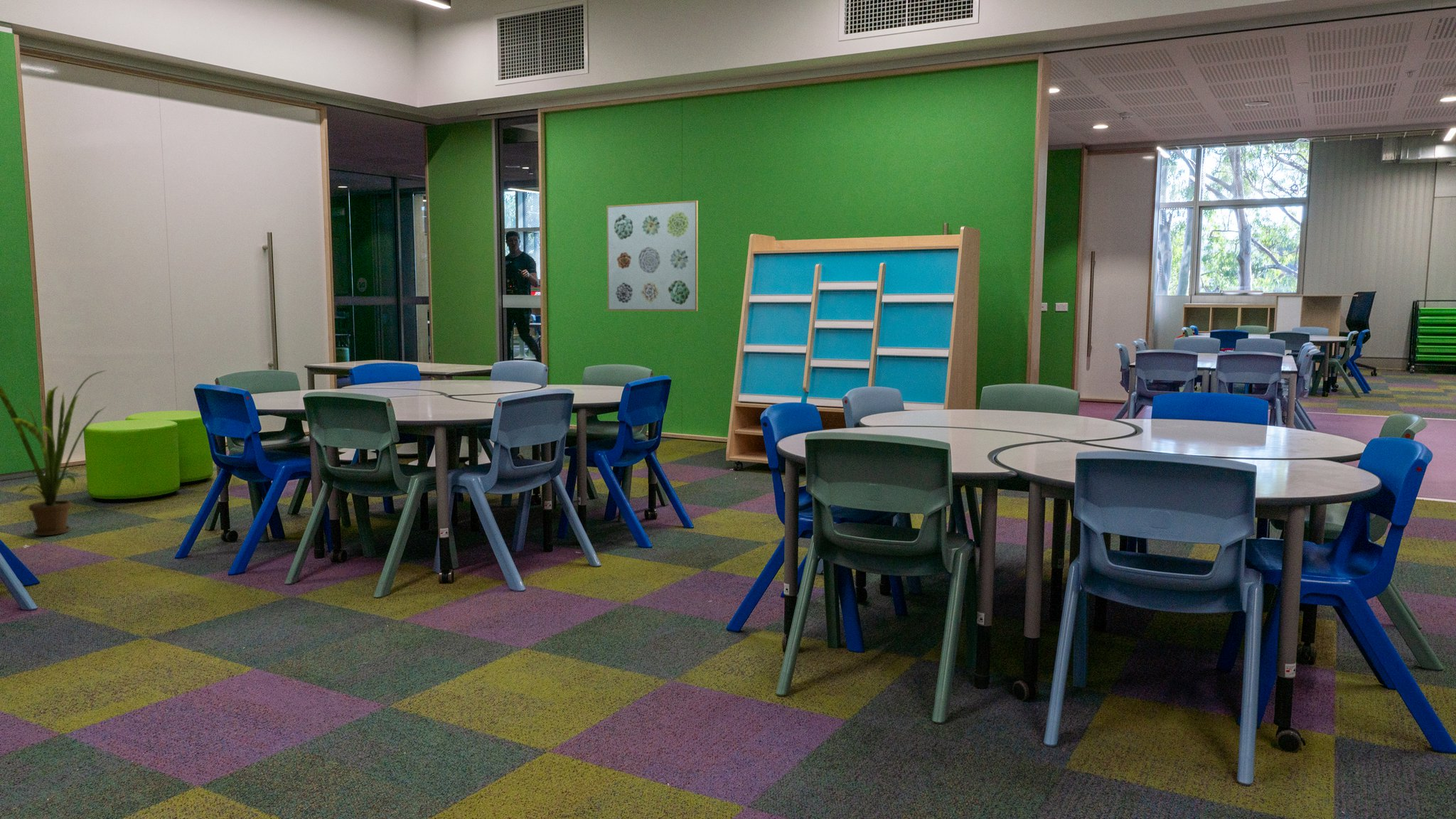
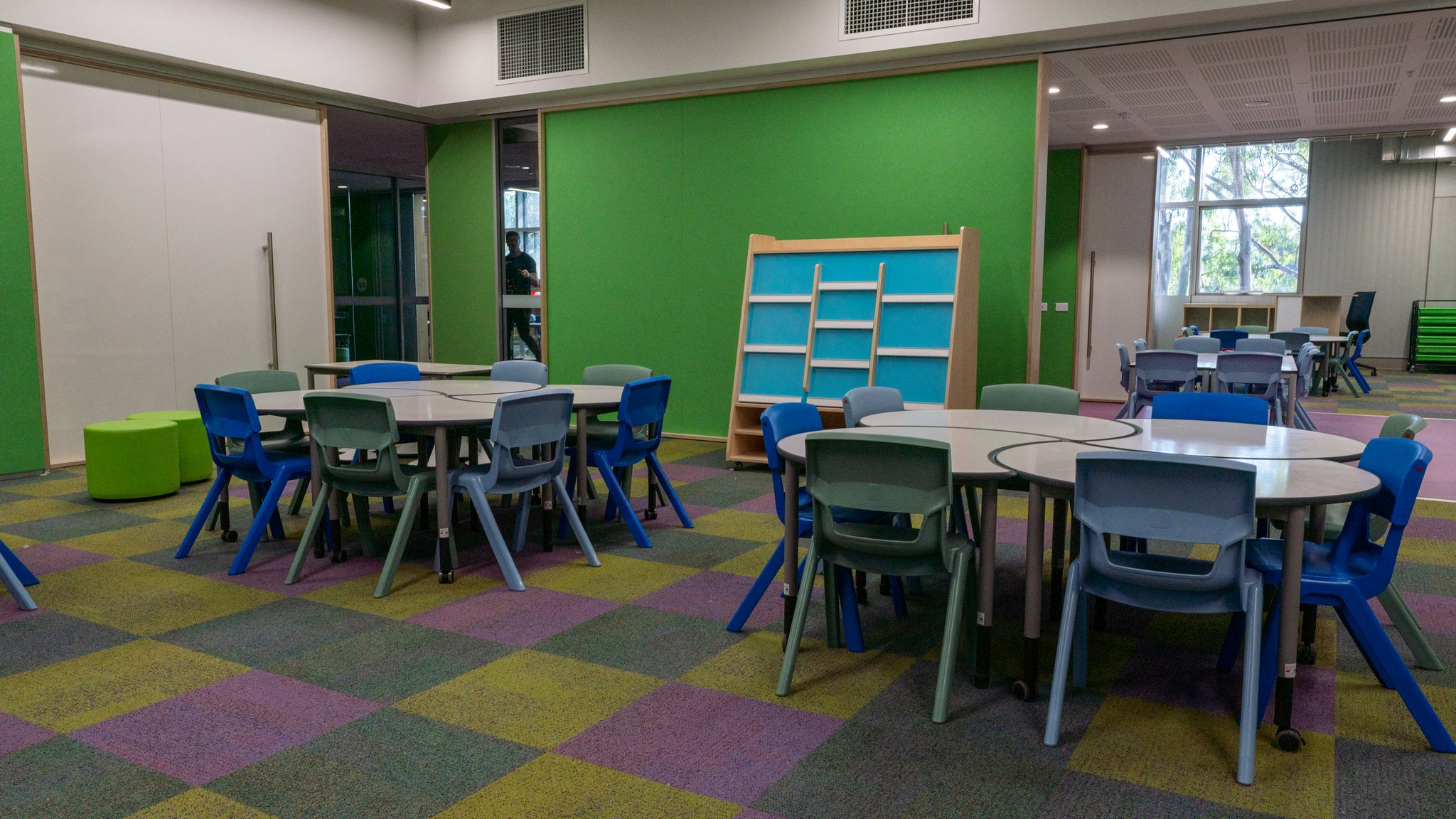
- wall art [606,200,698,312]
- house plant [0,370,107,536]
